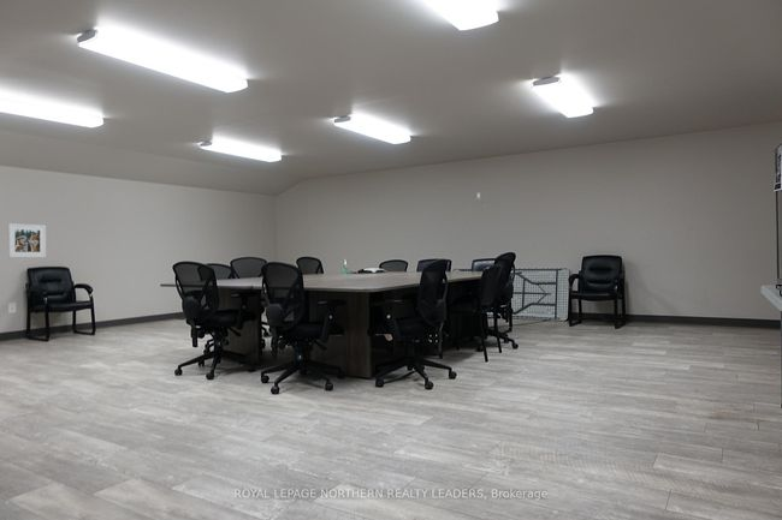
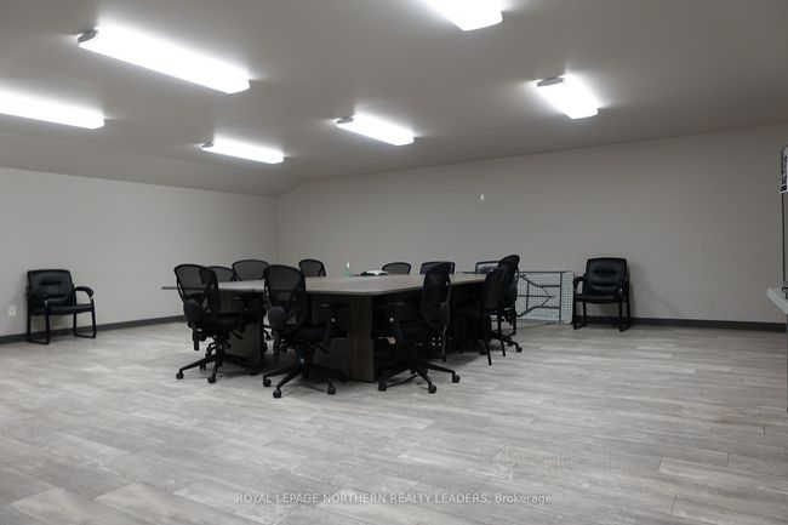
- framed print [7,222,47,258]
